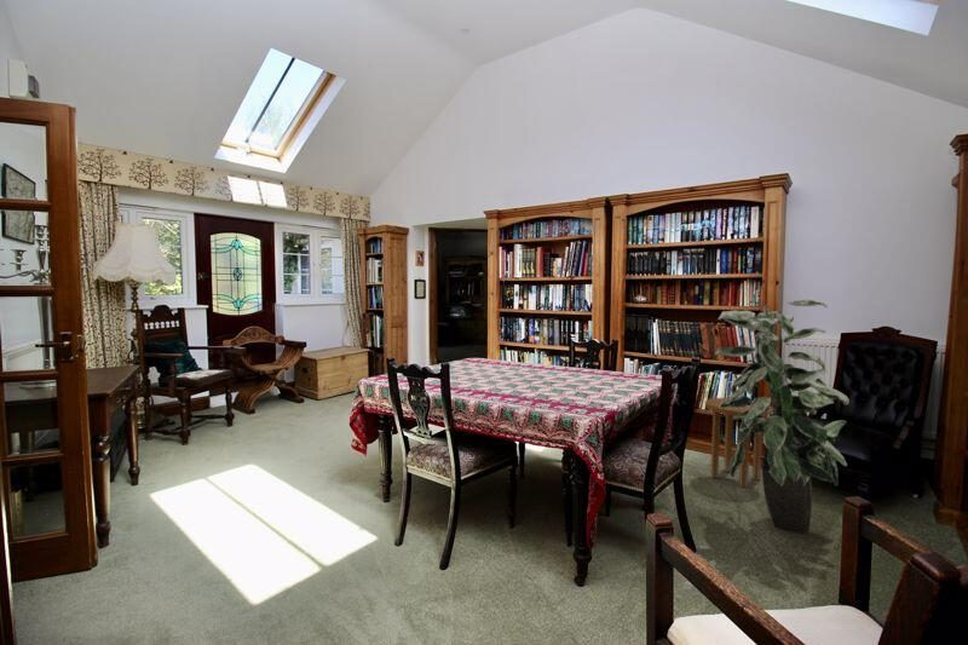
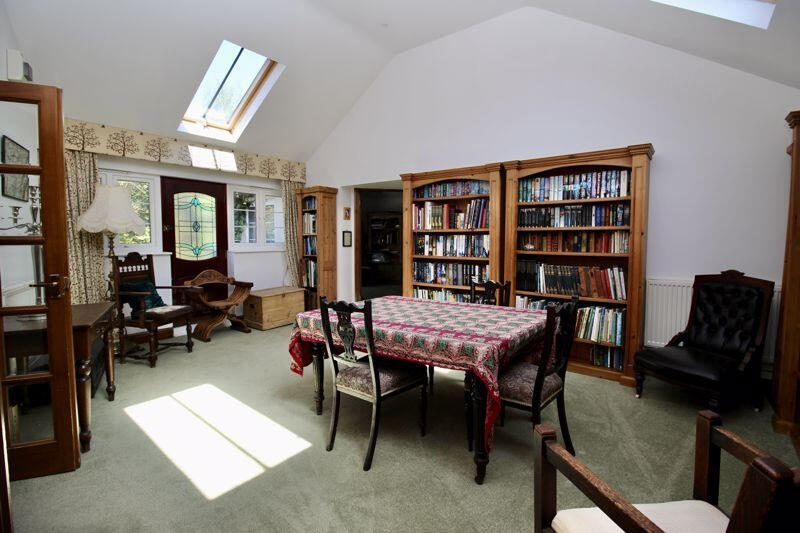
- side table [704,397,773,489]
- indoor plant [714,299,851,534]
